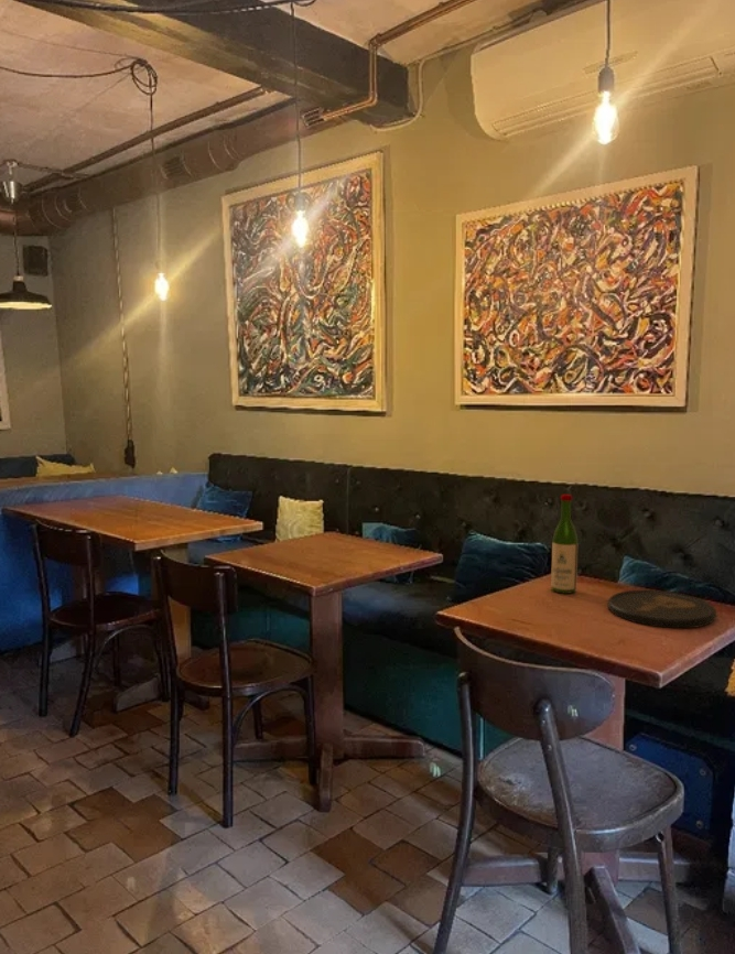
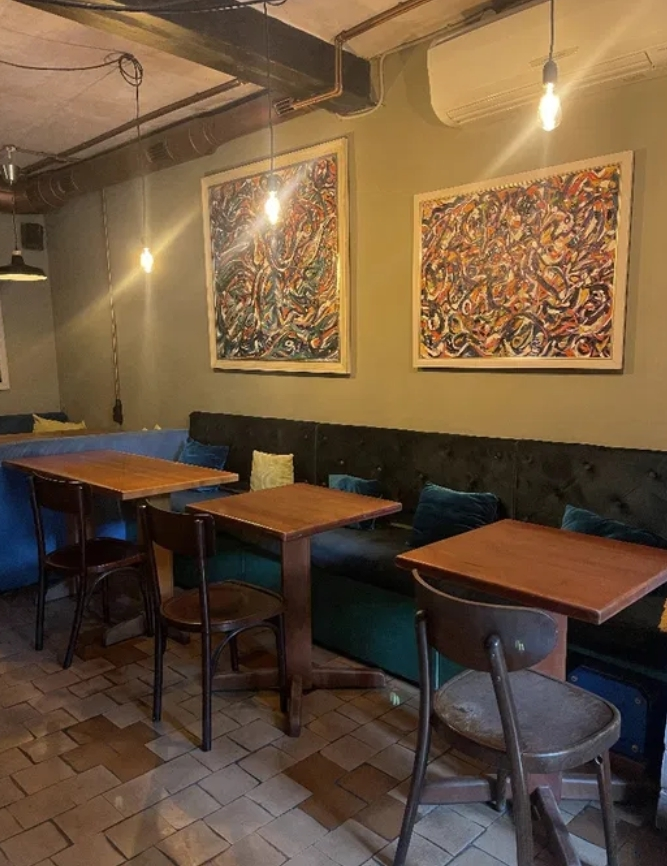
- wine bottle [550,494,579,595]
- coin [607,589,717,629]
